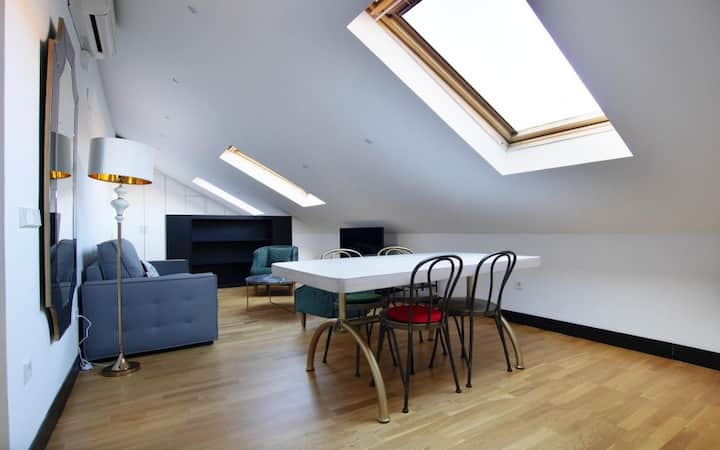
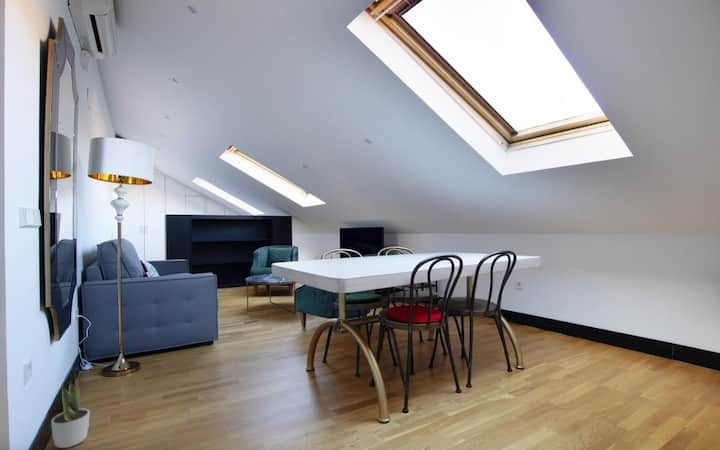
+ potted plant [50,375,91,449]
